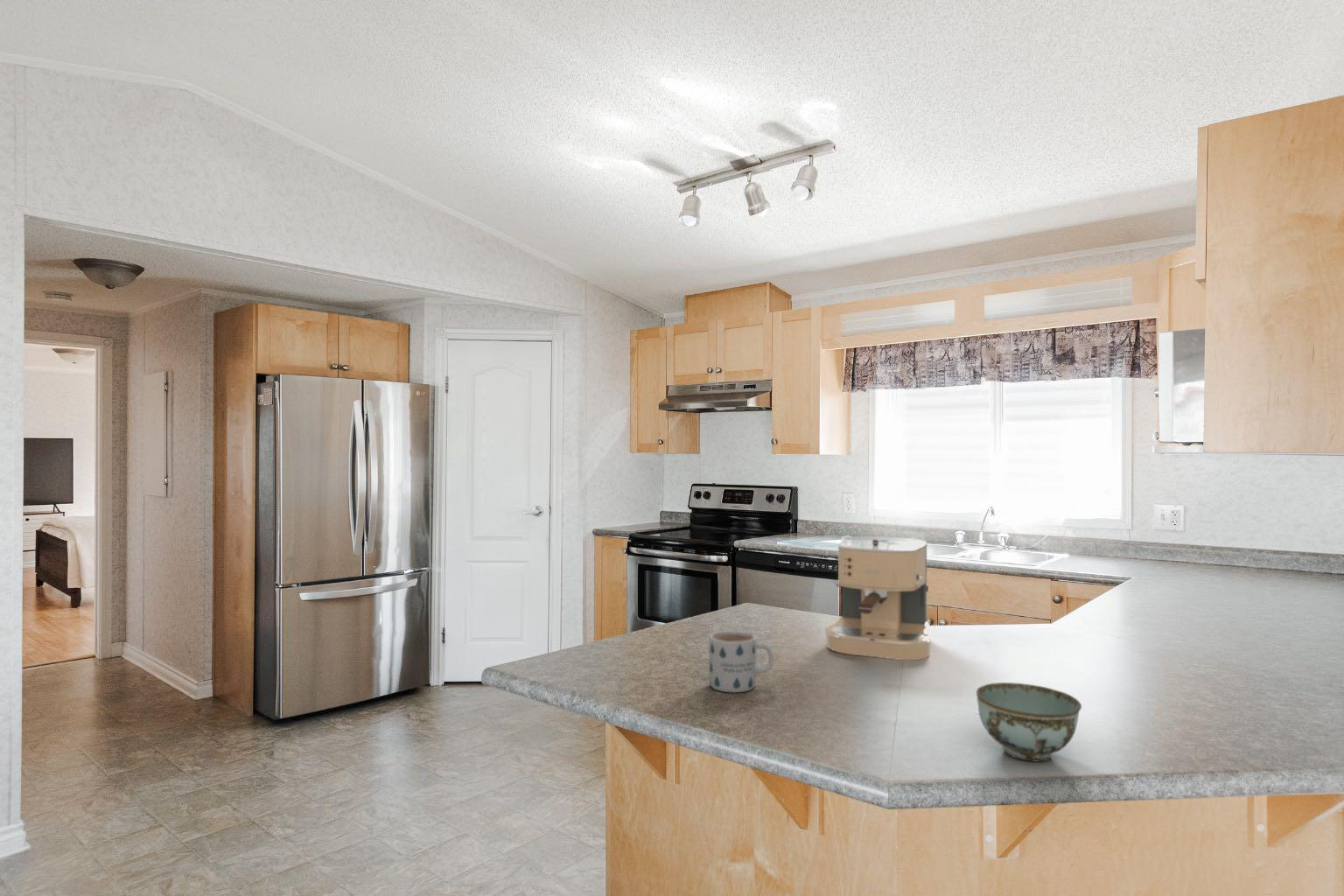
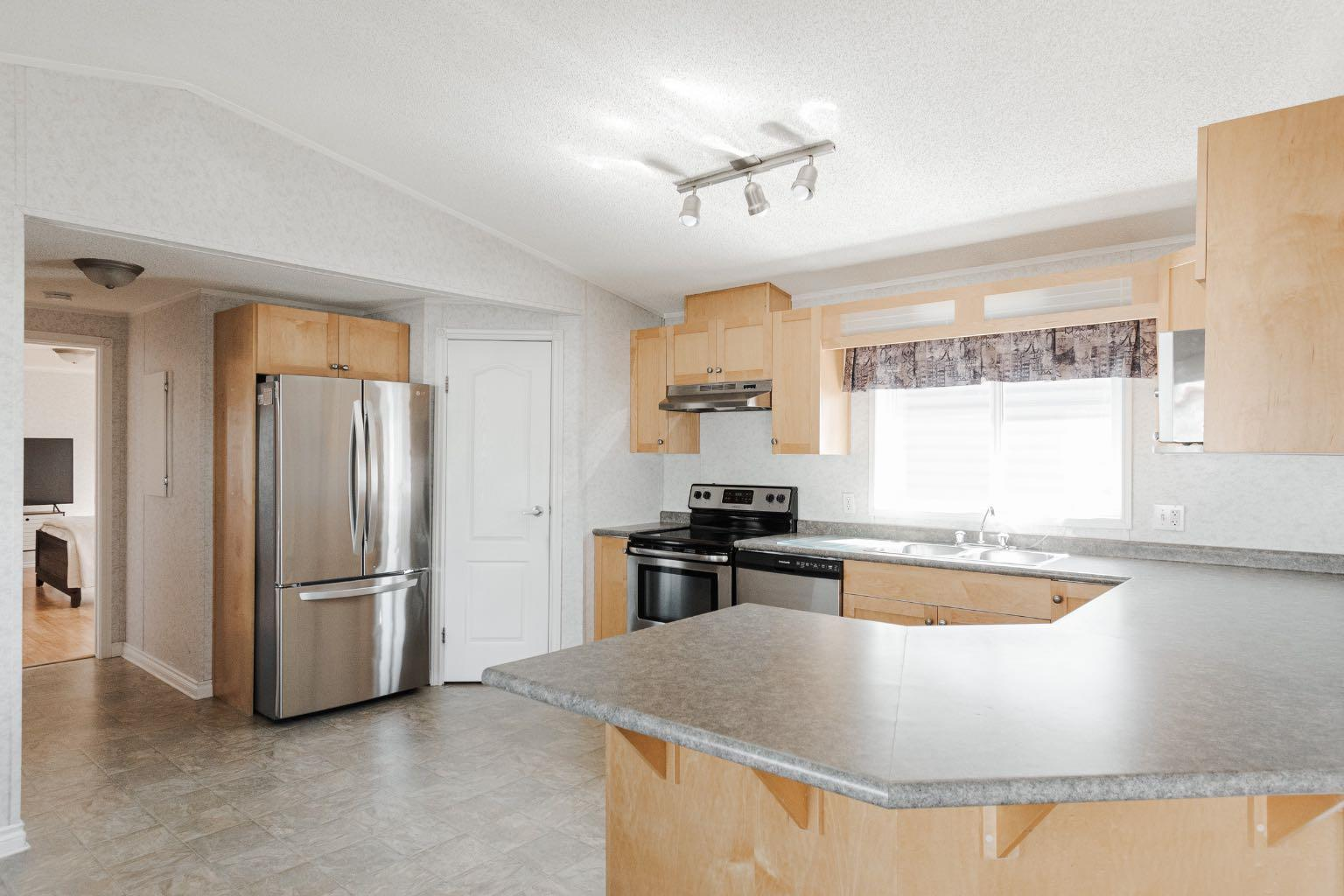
- coffee maker [824,535,933,661]
- bowl [976,682,1082,763]
- mug [708,630,775,693]
